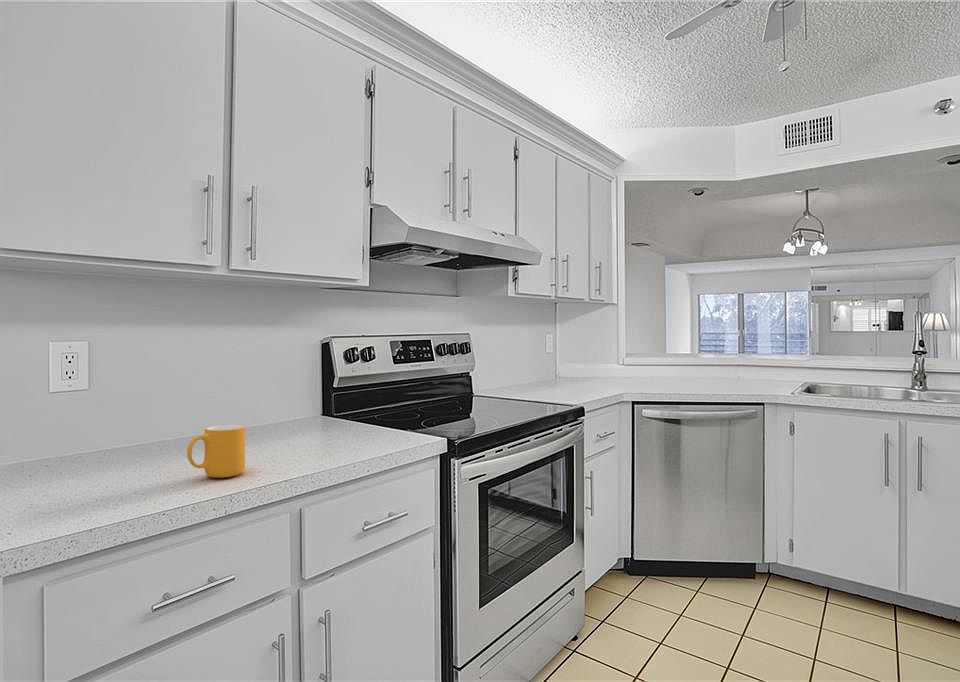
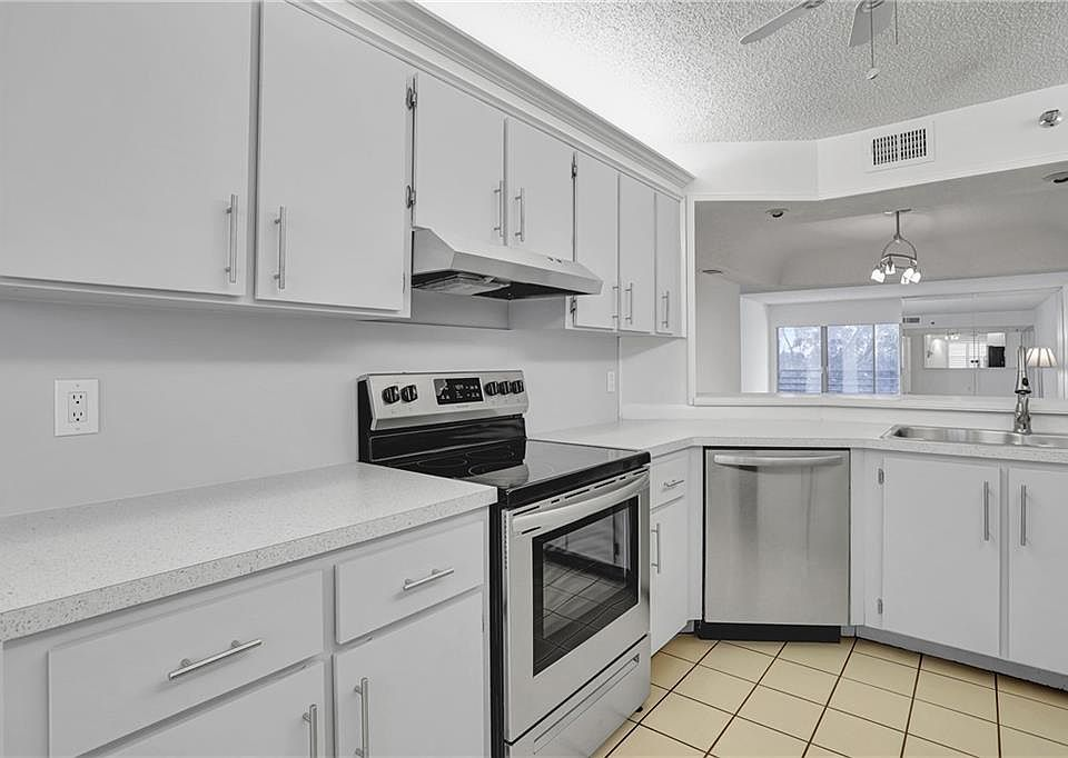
- mug [186,424,246,479]
